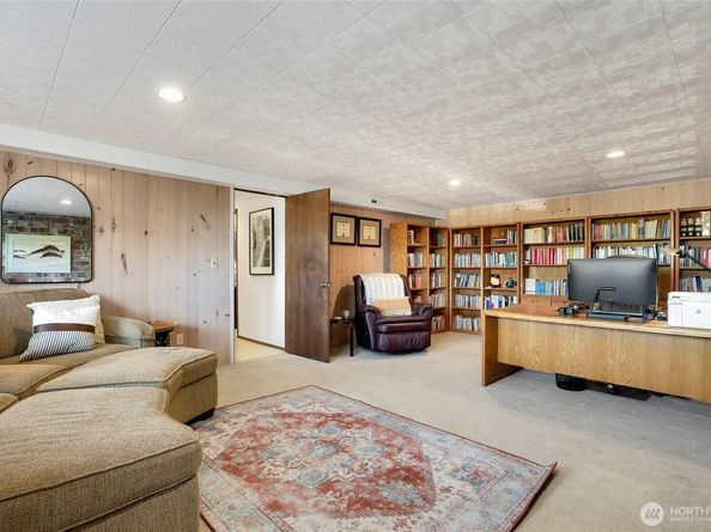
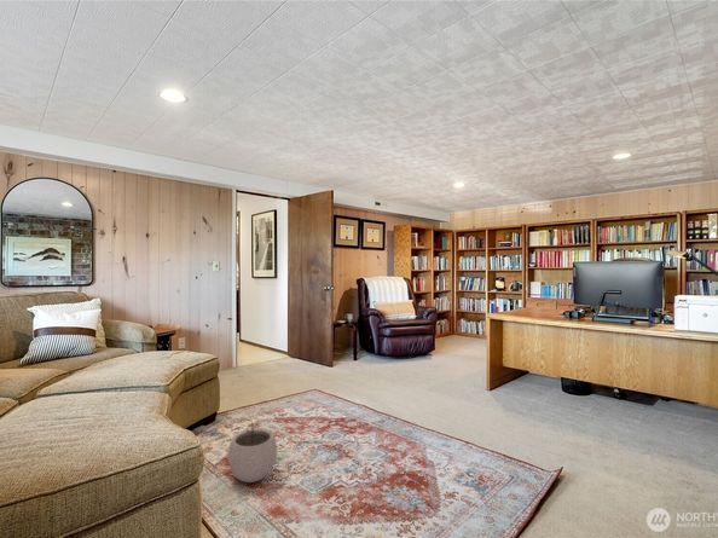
+ plant pot [227,420,278,484]
